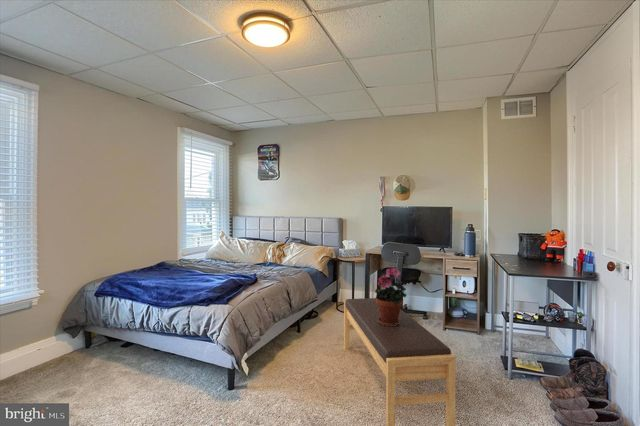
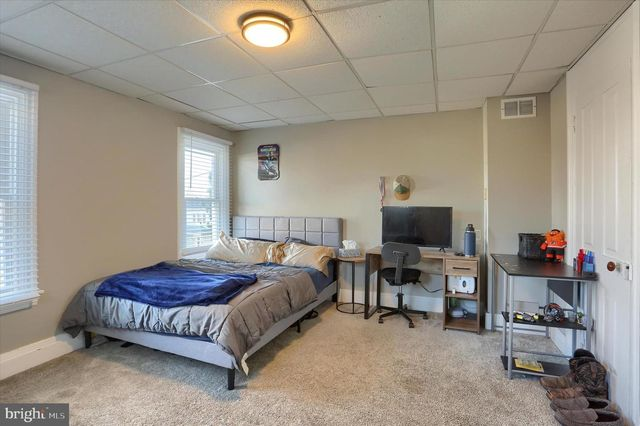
- bench [343,297,457,426]
- potted plant [374,266,408,326]
